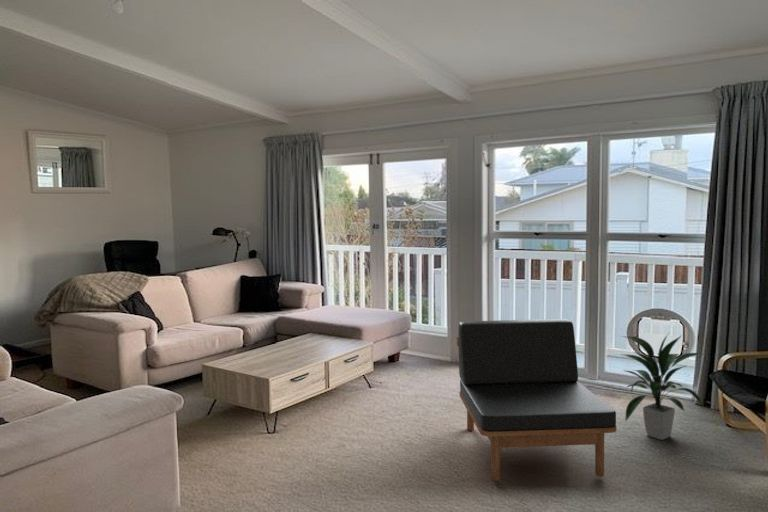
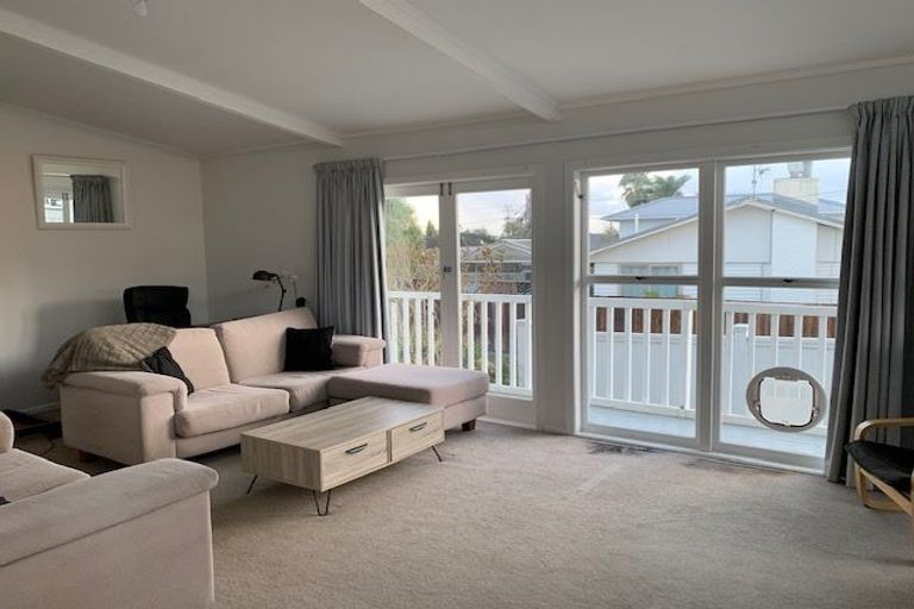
- indoor plant [619,332,706,441]
- armless chair [455,318,618,482]
